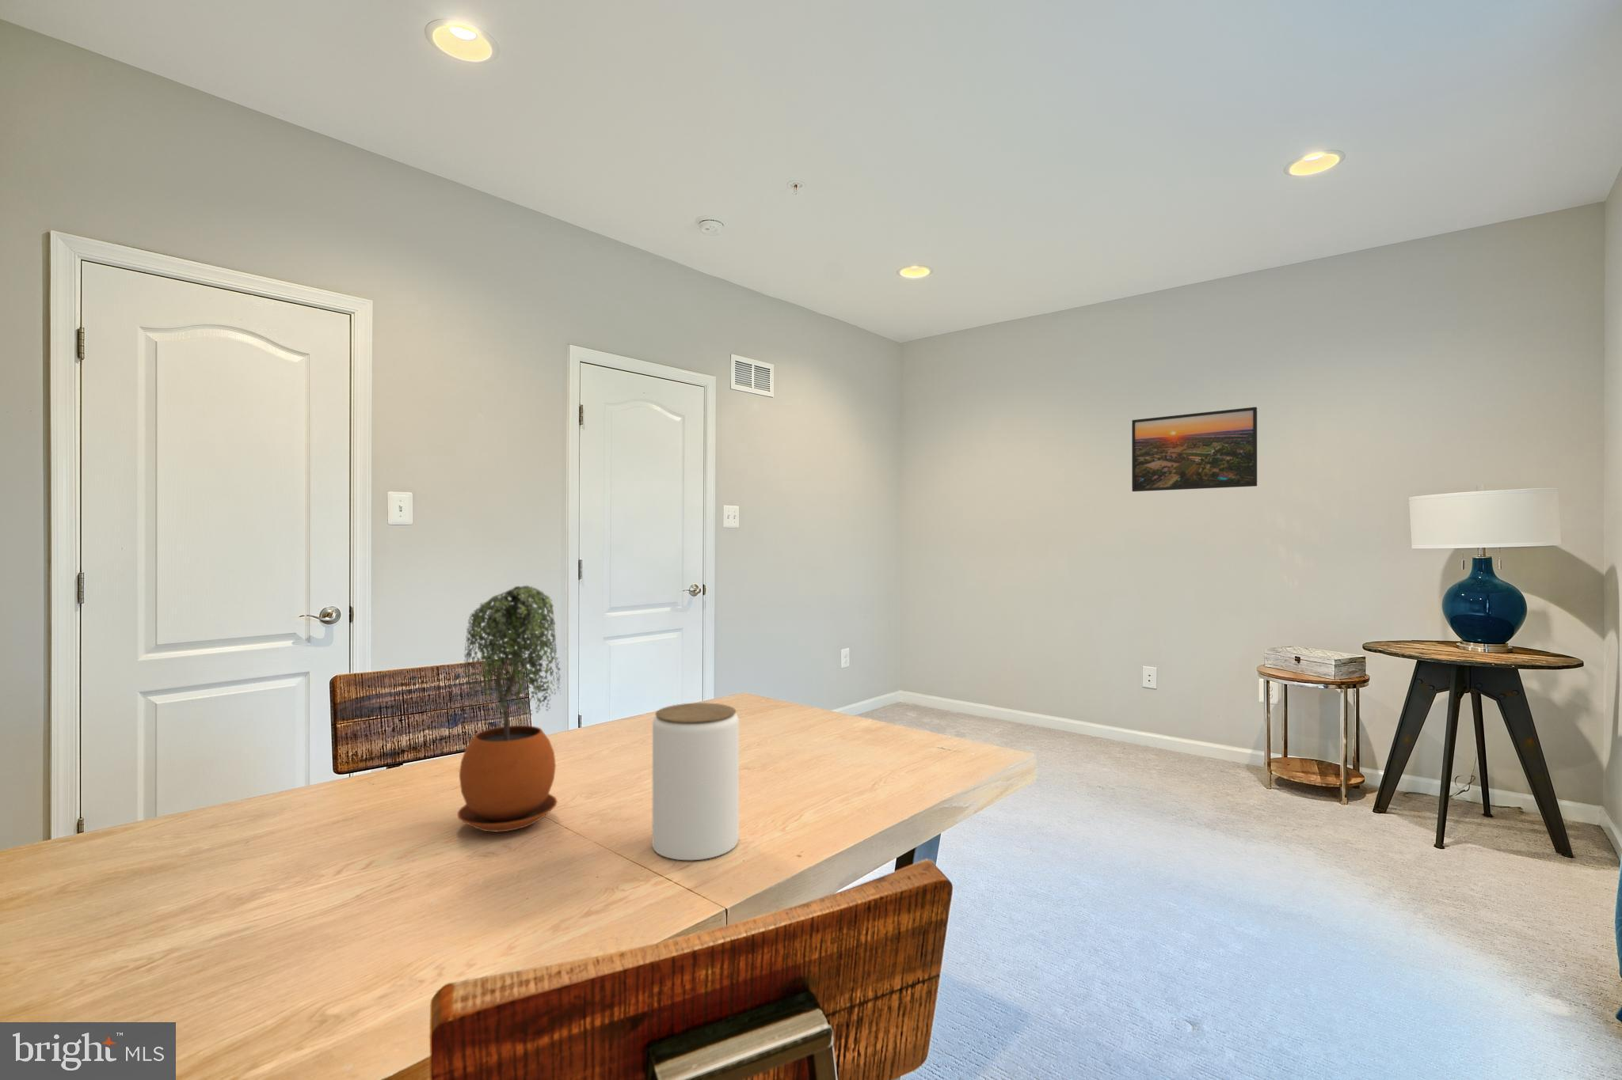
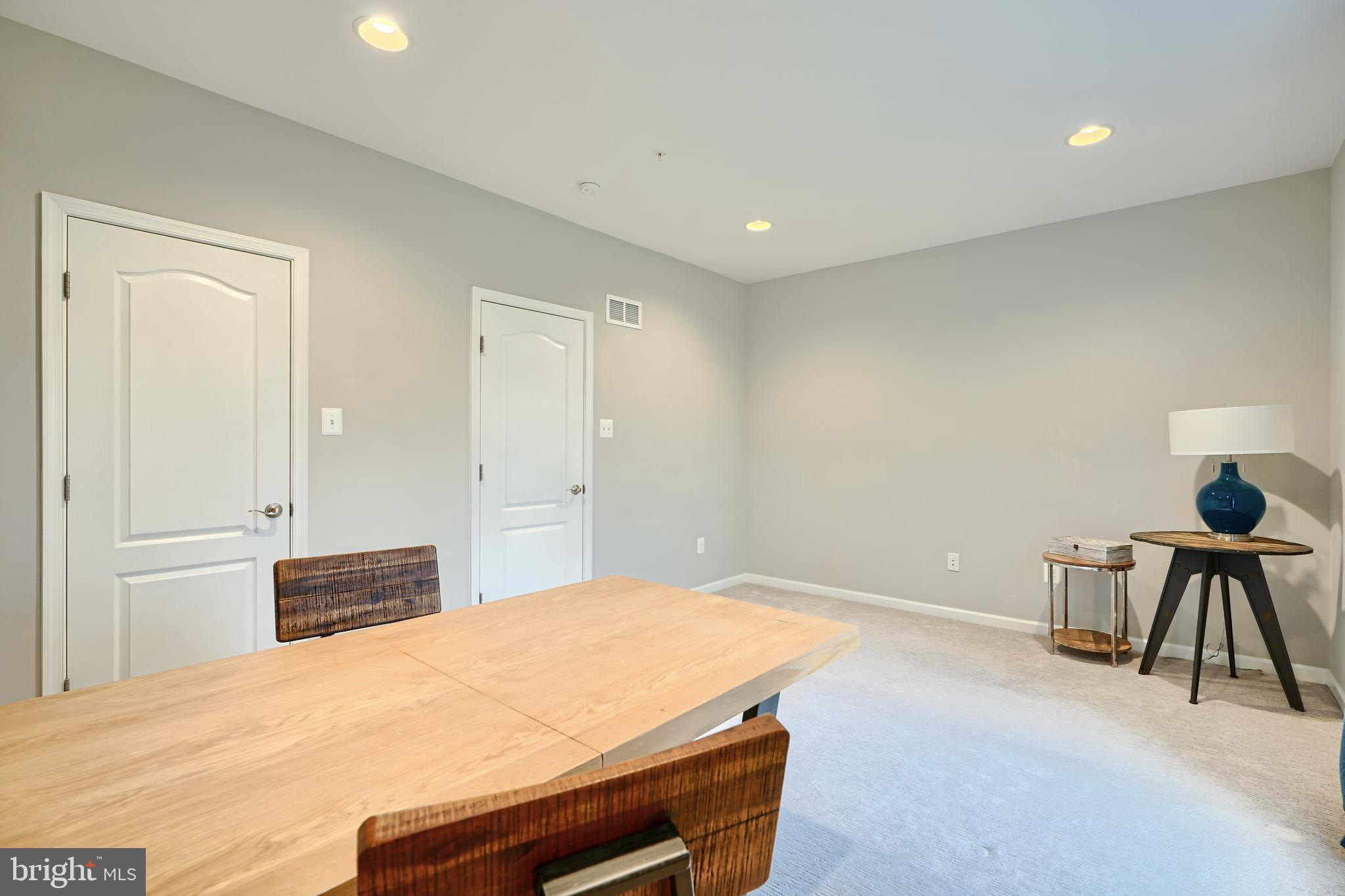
- jar [651,702,739,861]
- potted plant [457,585,562,833]
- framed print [1131,406,1258,492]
